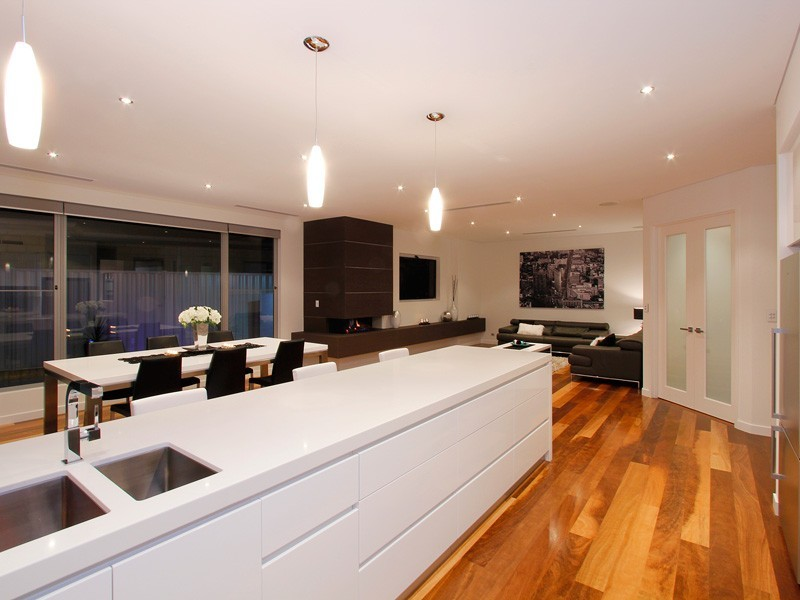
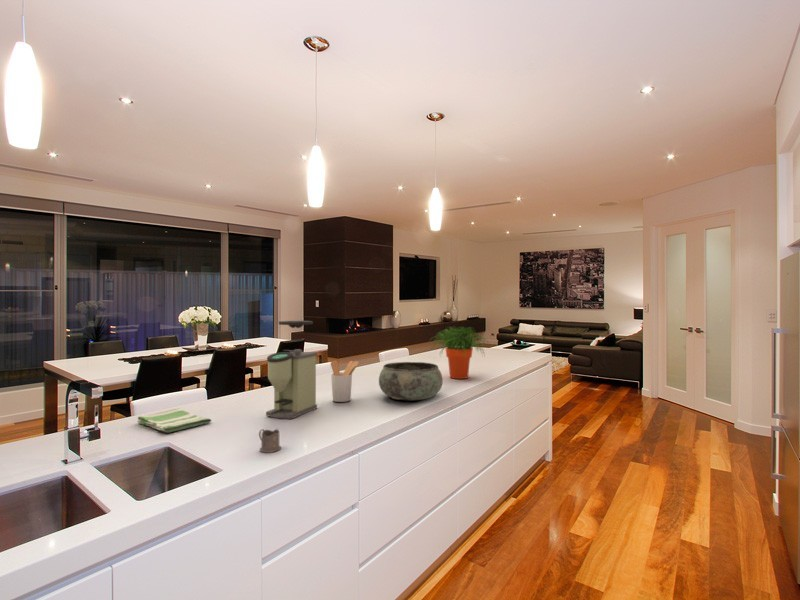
+ potted plant [428,325,490,380]
+ coffee grinder [265,320,318,420]
+ bowl [378,361,444,401]
+ utensil holder [330,359,360,403]
+ tea glass holder [258,428,282,453]
+ dish towel [136,407,213,434]
